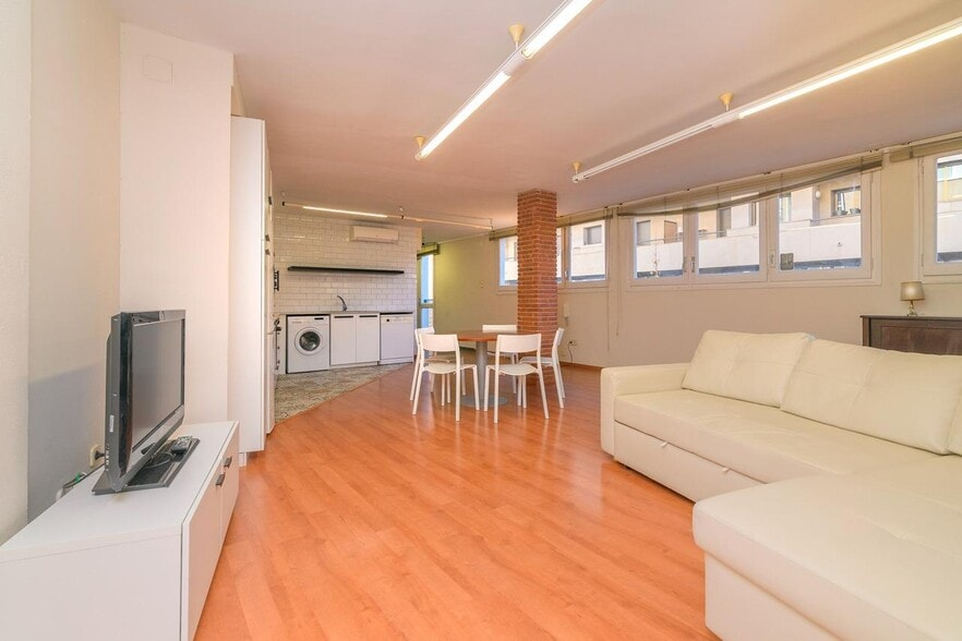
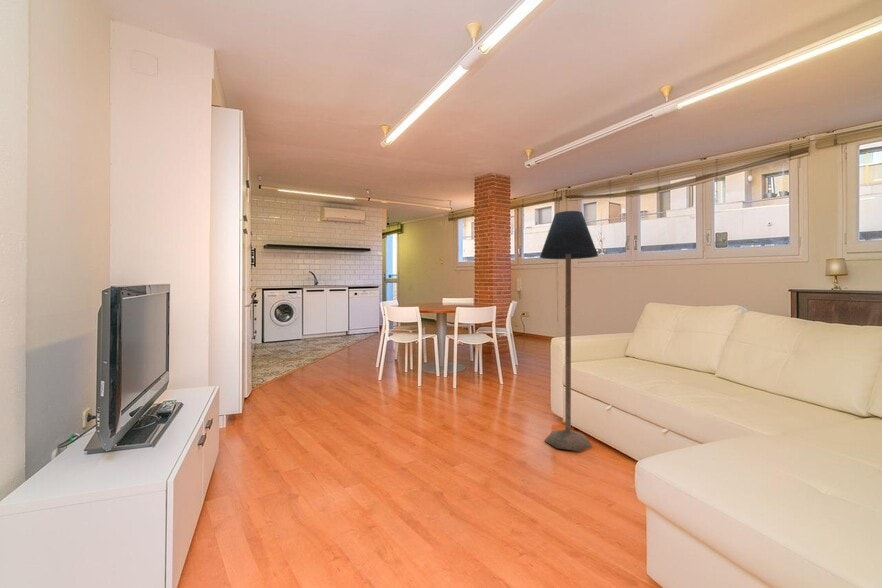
+ floor lamp [539,210,599,452]
